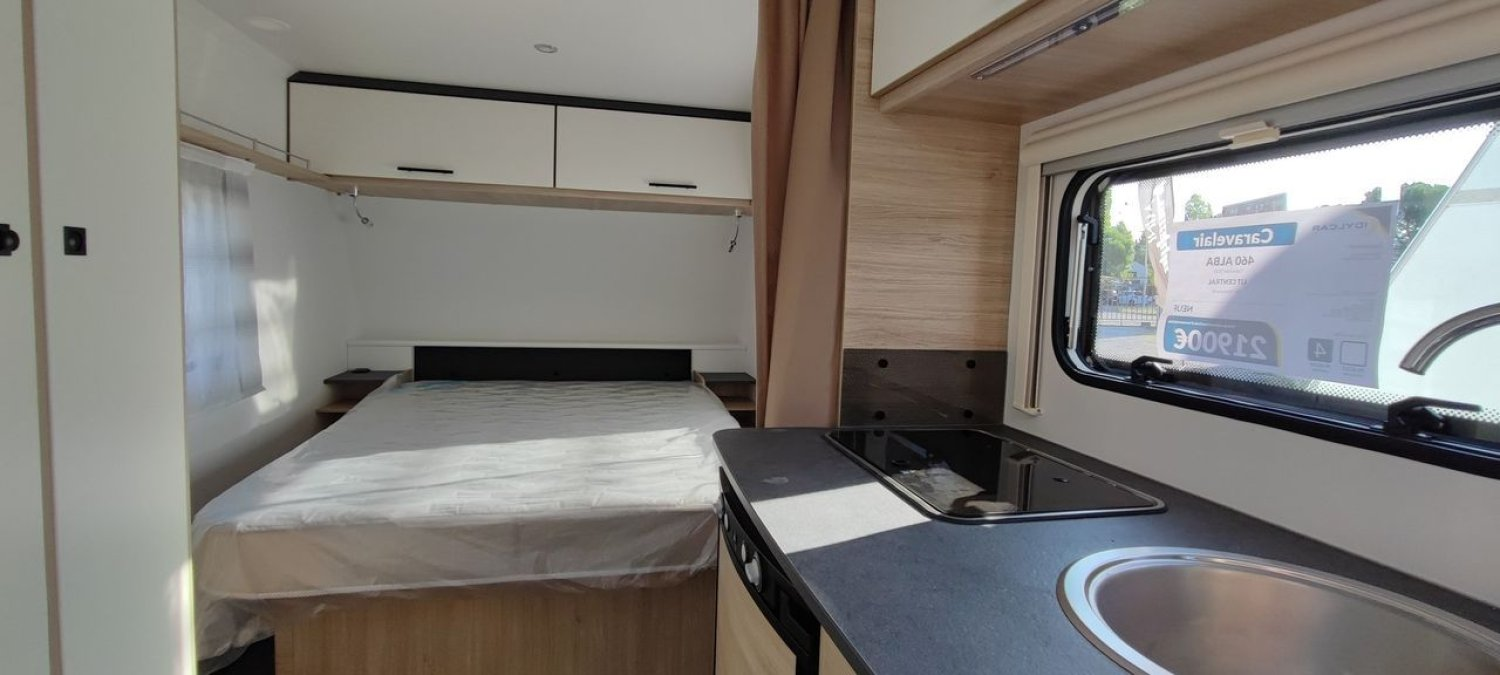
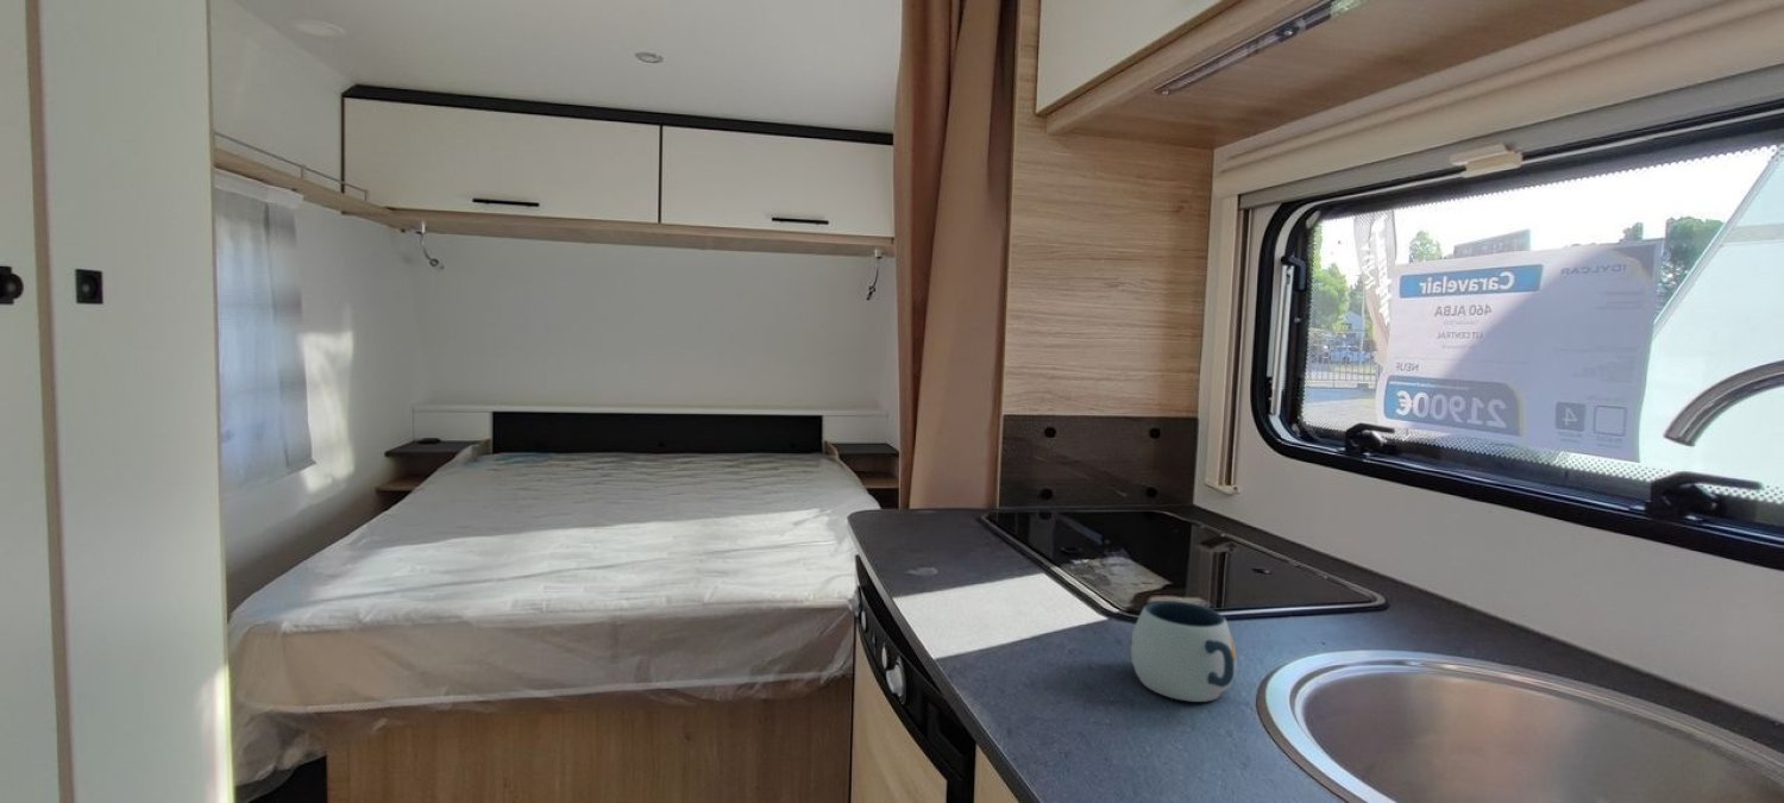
+ mug [1129,600,1238,703]
